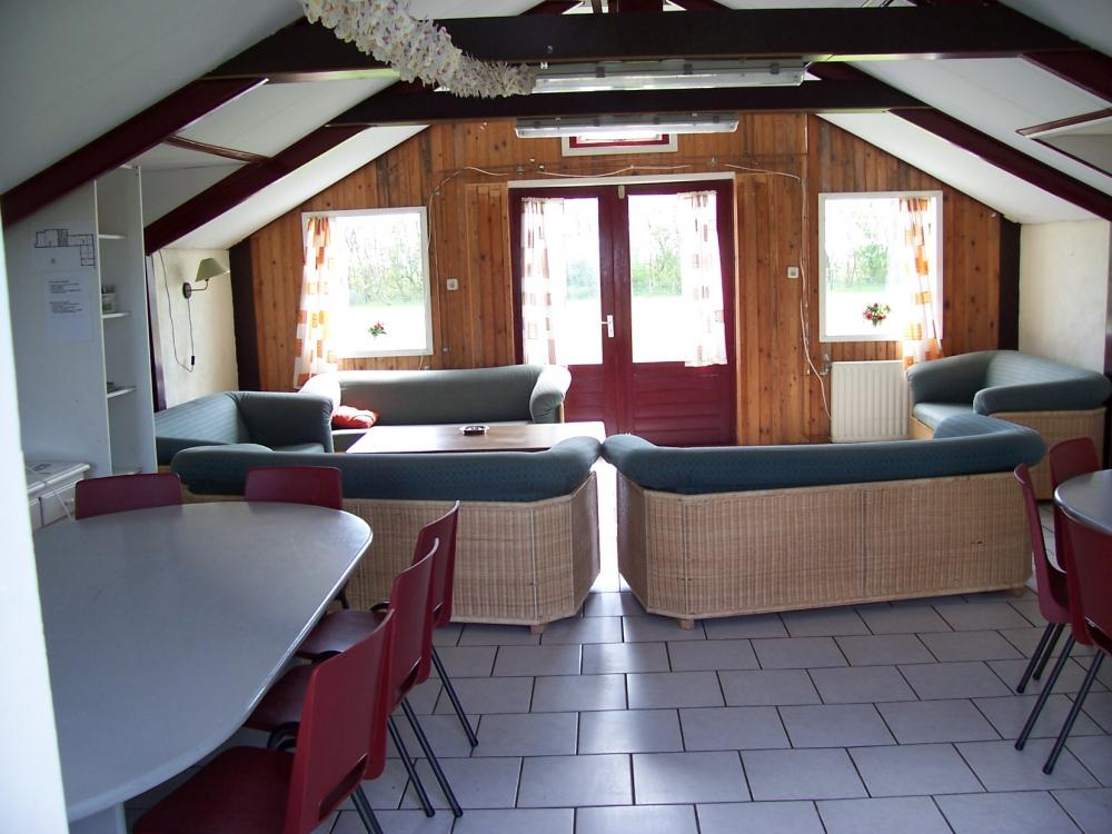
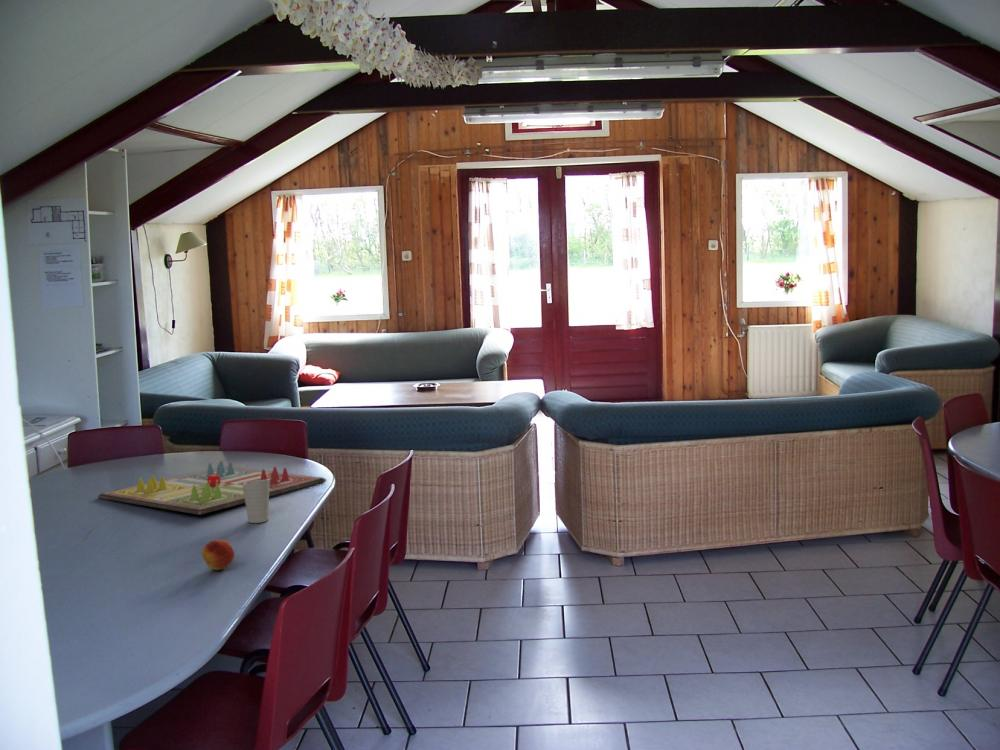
+ fruit [201,539,236,571]
+ gameboard [97,460,327,515]
+ cup [243,479,270,524]
